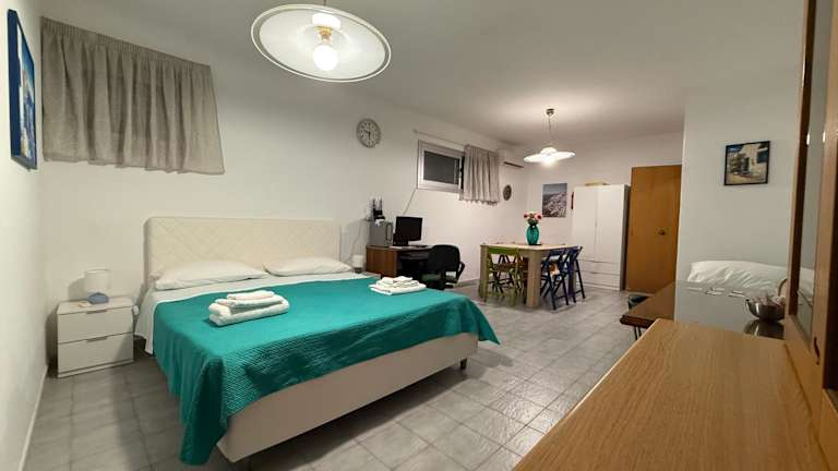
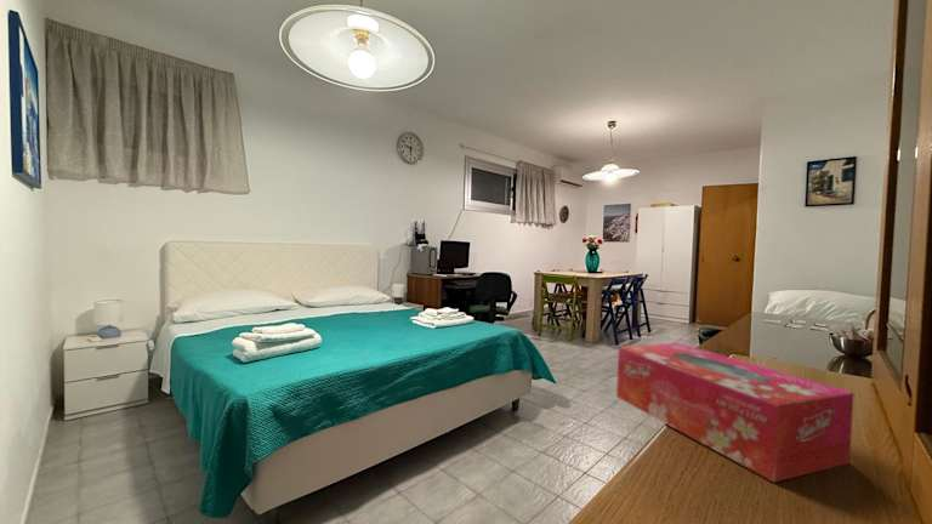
+ tissue box [615,342,856,484]
